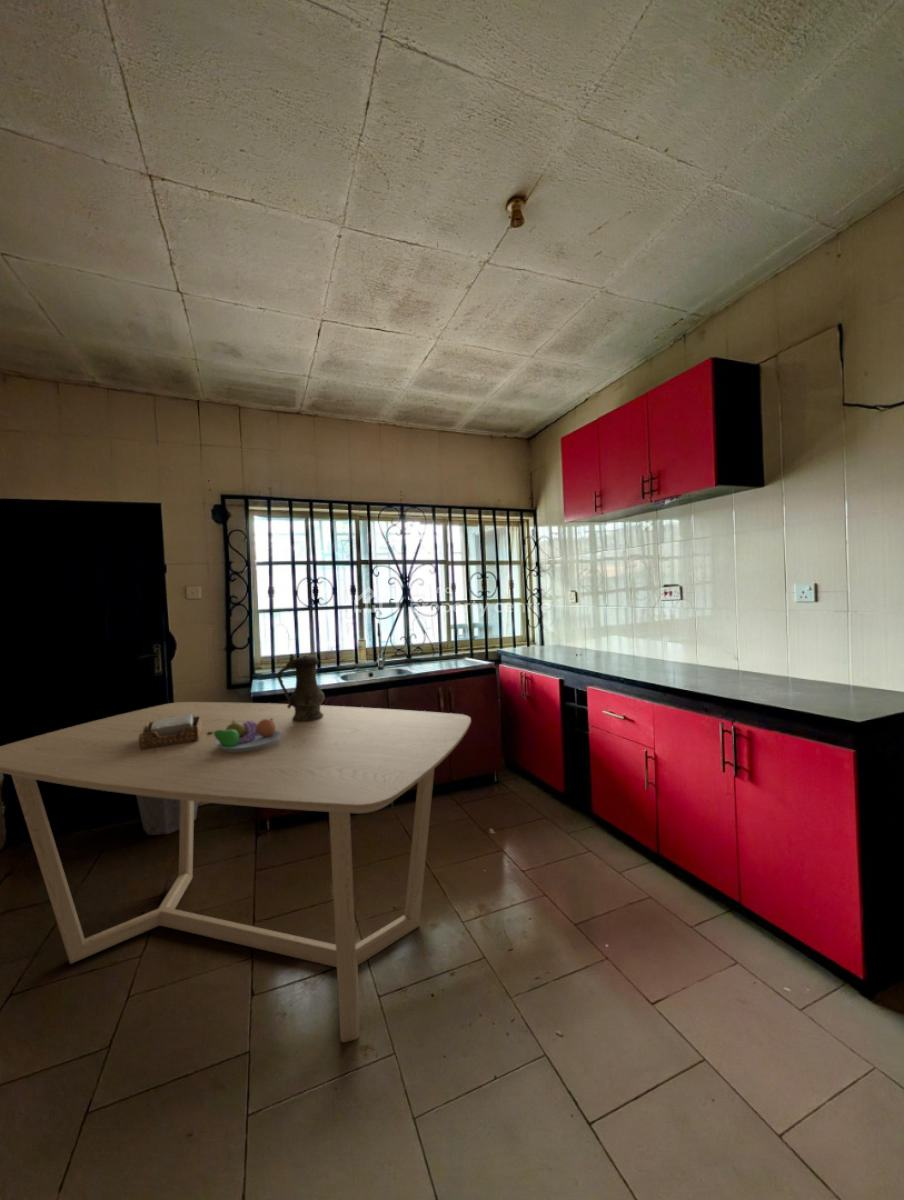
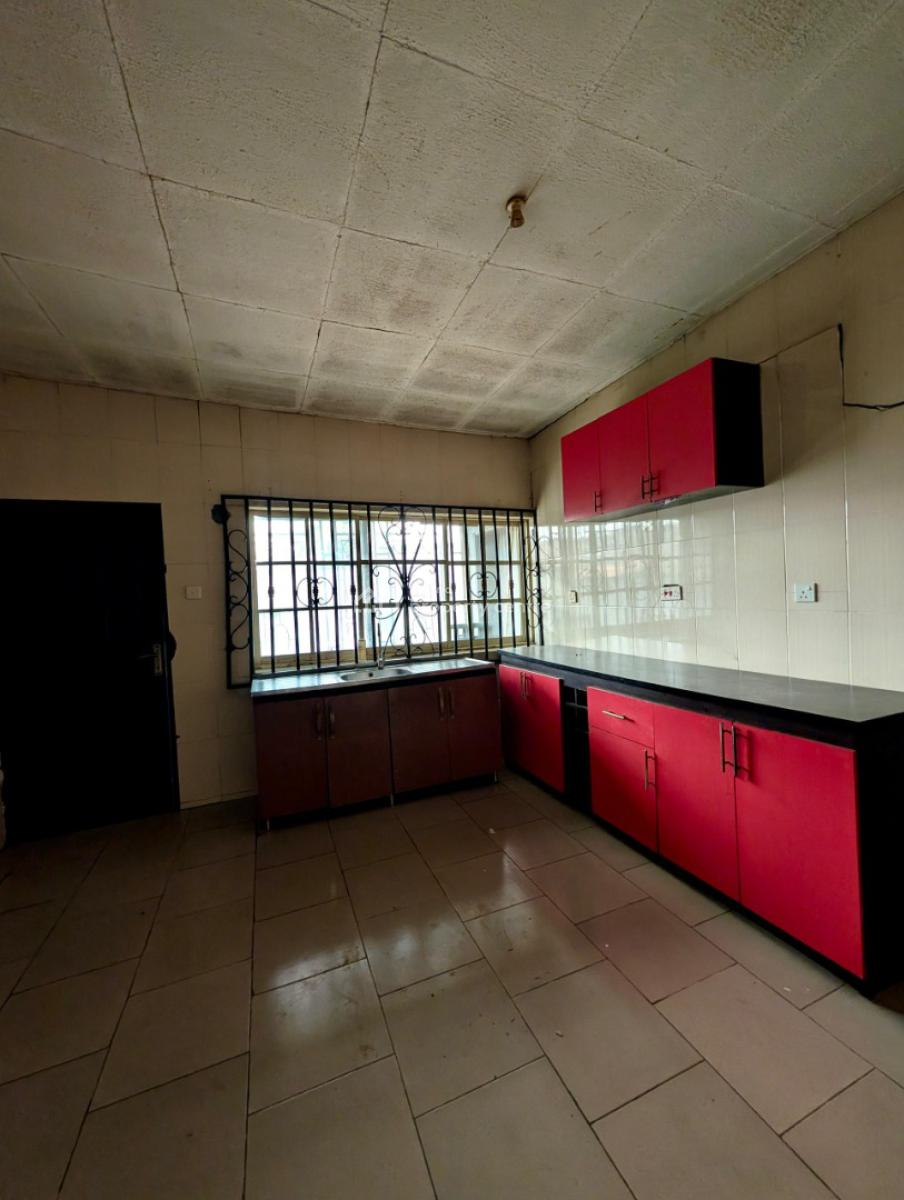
- napkin holder [139,714,202,749]
- pitcher [276,653,326,721]
- fruit bowl [207,718,281,753]
- dining table [0,701,472,1043]
- waste bin [135,795,199,836]
